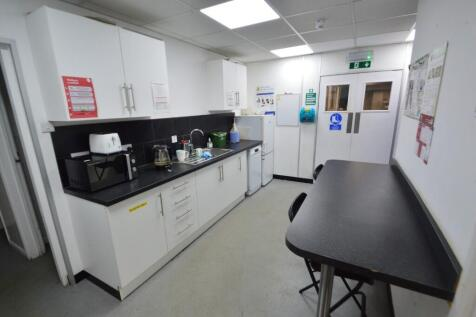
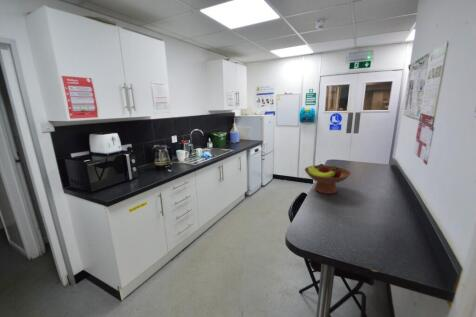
+ fruit bowl [304,163,352,195]
